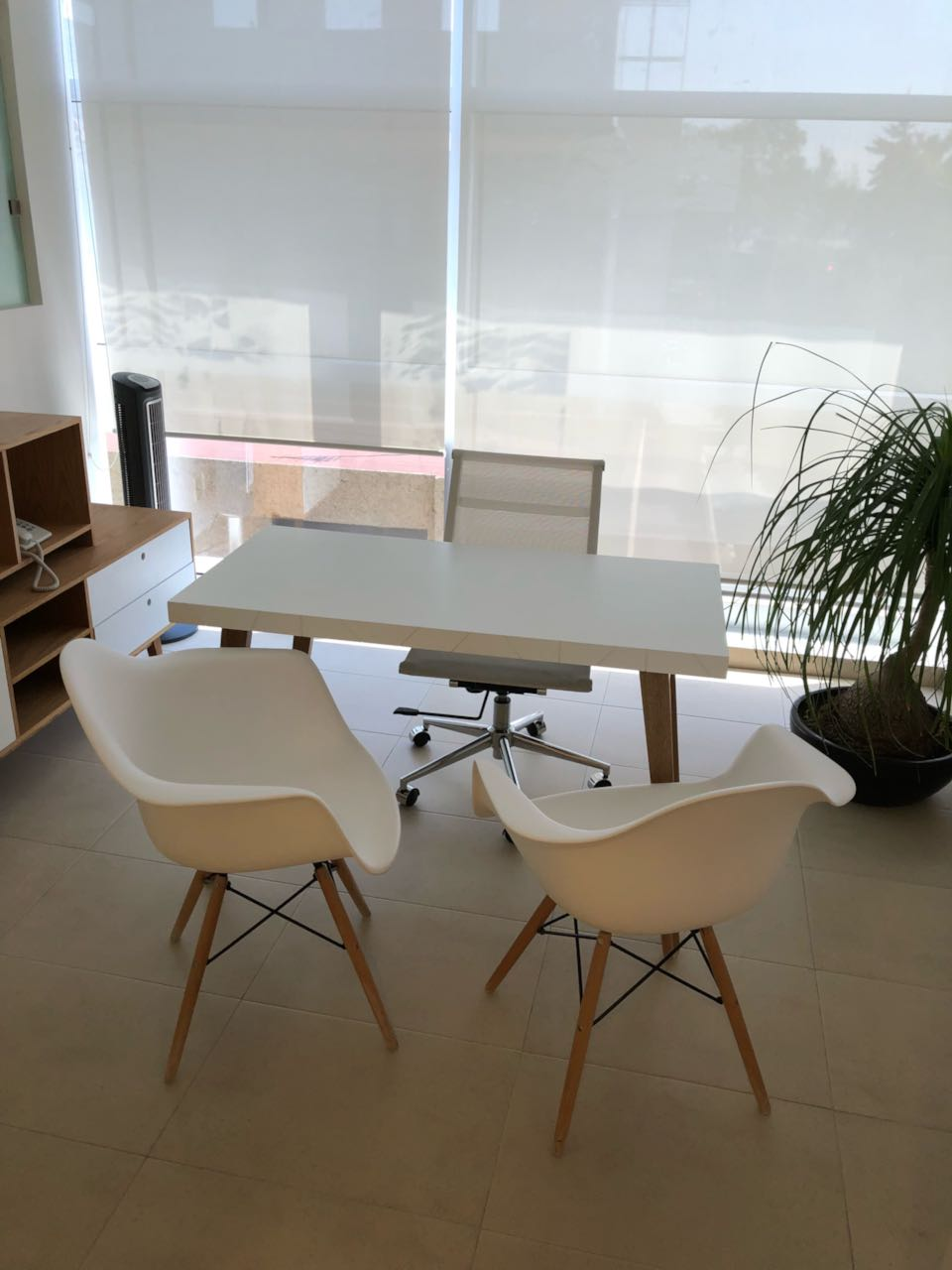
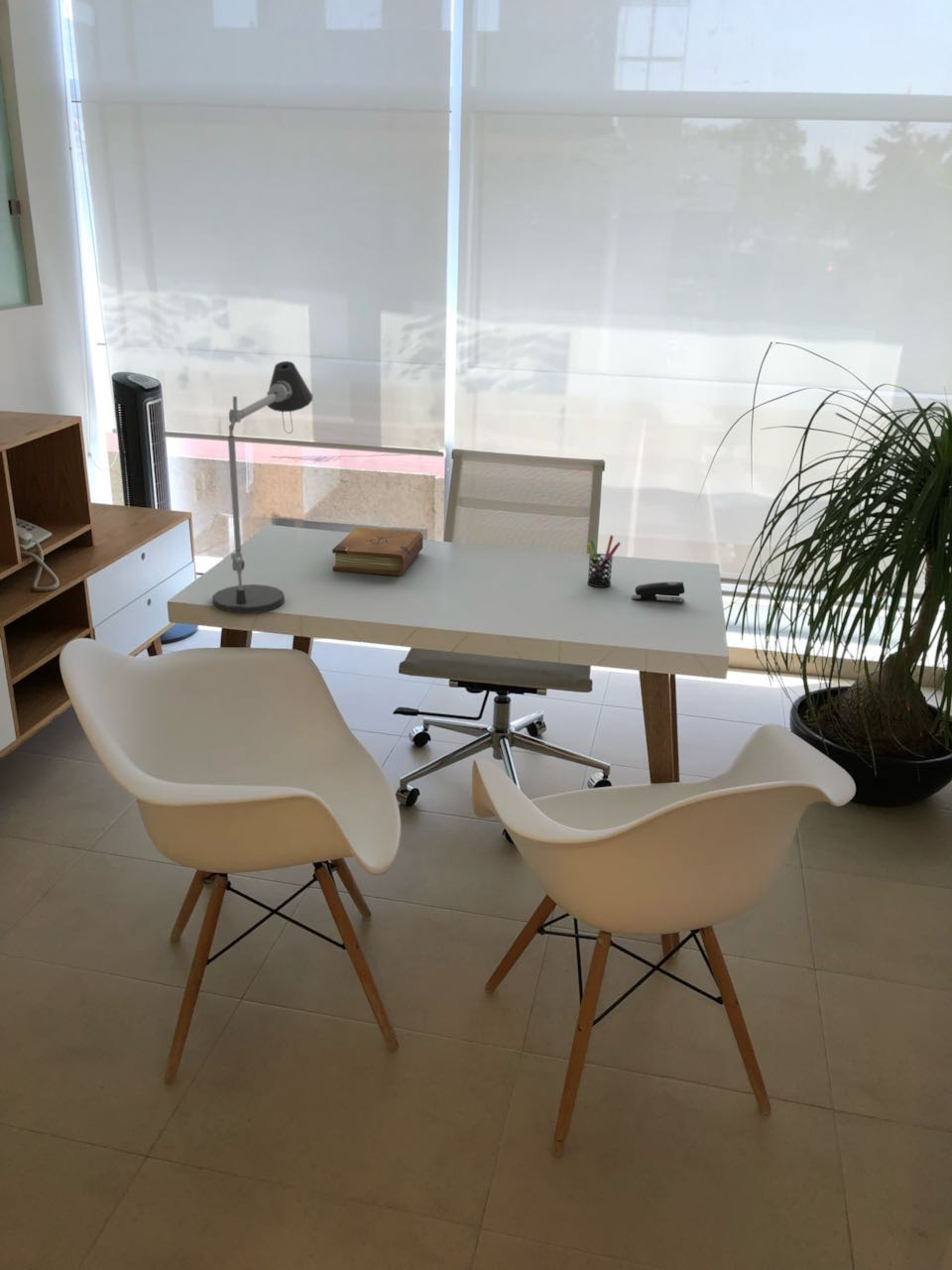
+ pen holder [586,534,622,588]
+ stapler [631,580,685,603]
+ diary [331,526,423,576]
+ desk lamp [212,360,314,614]
